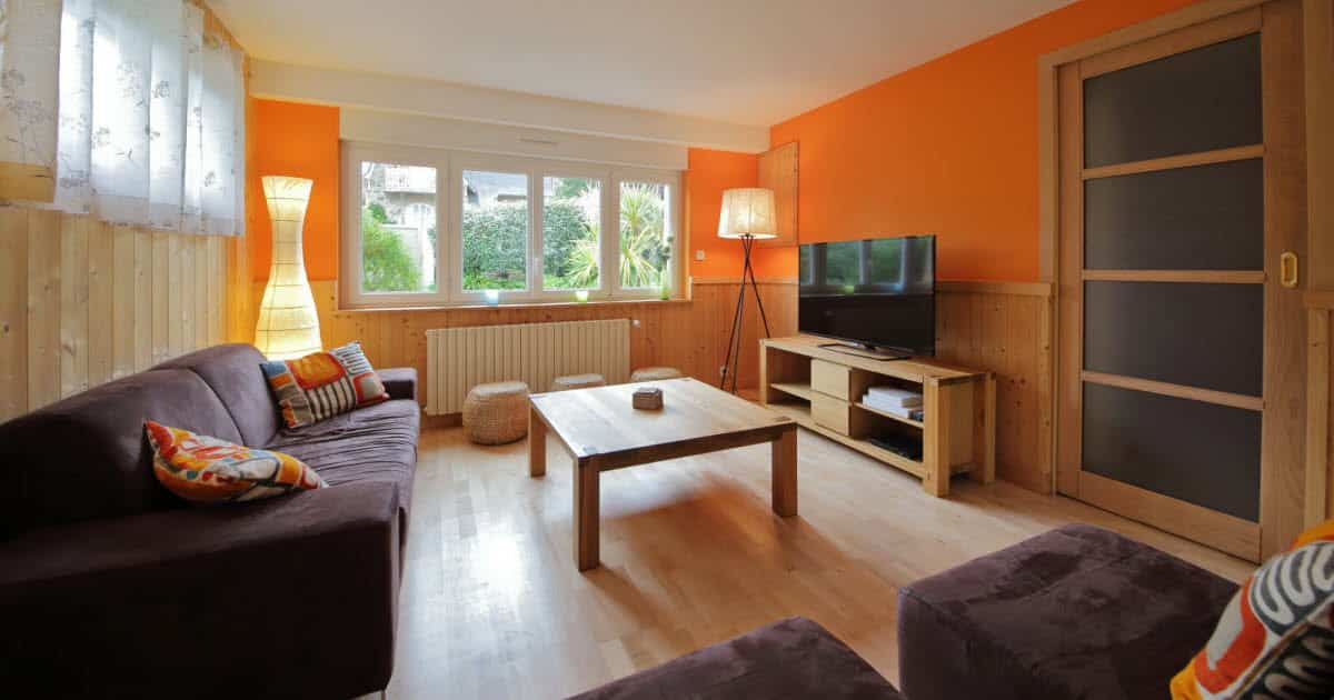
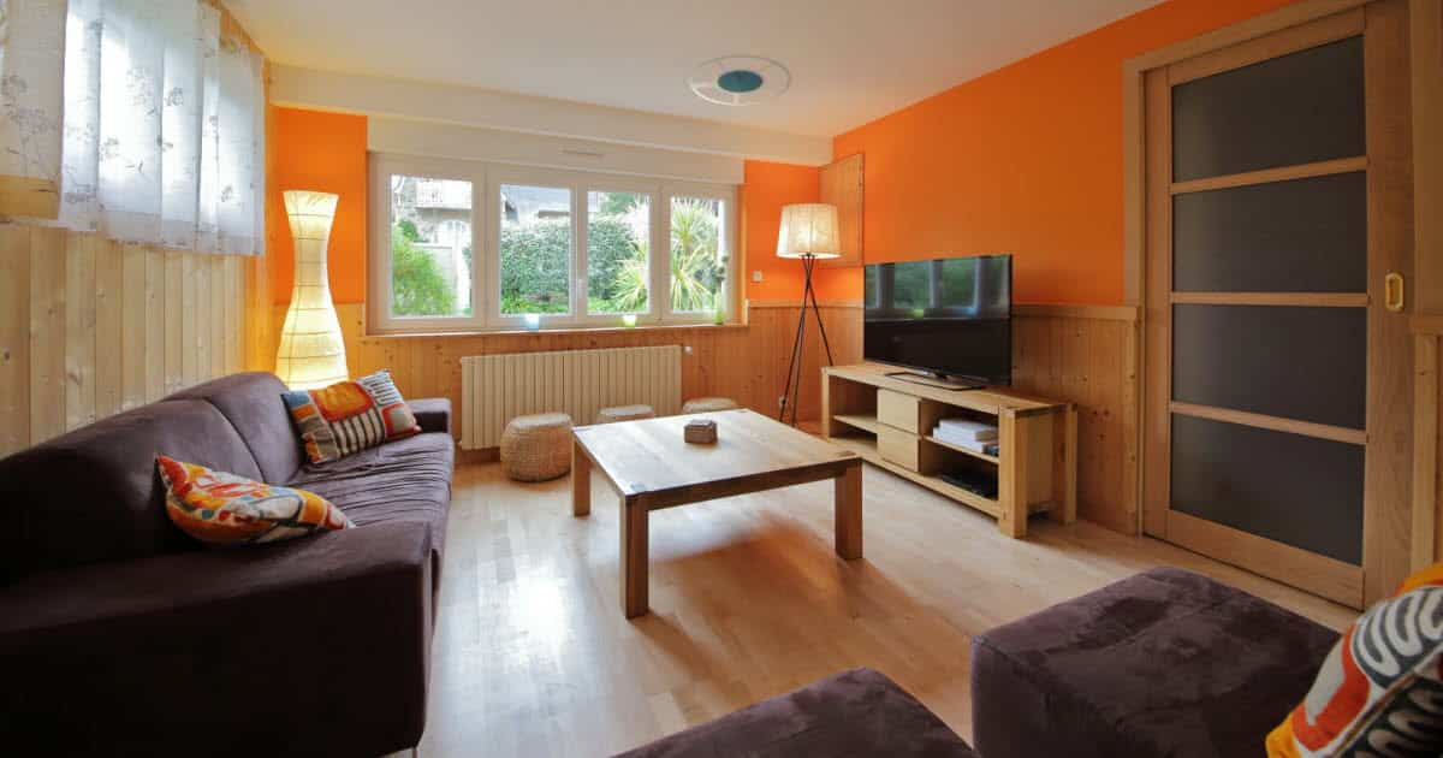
+ ceiling lamp [688,53,794,107]
